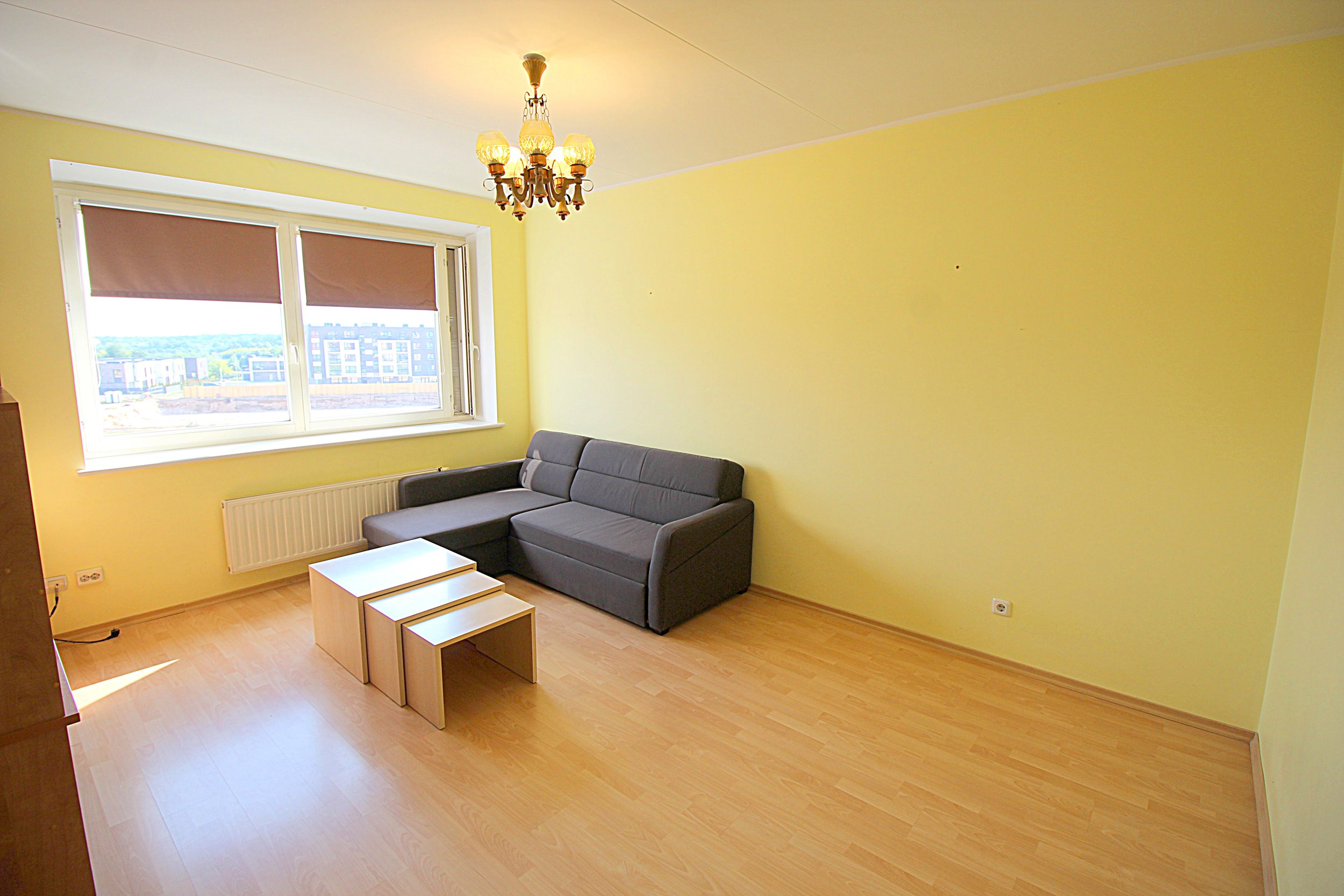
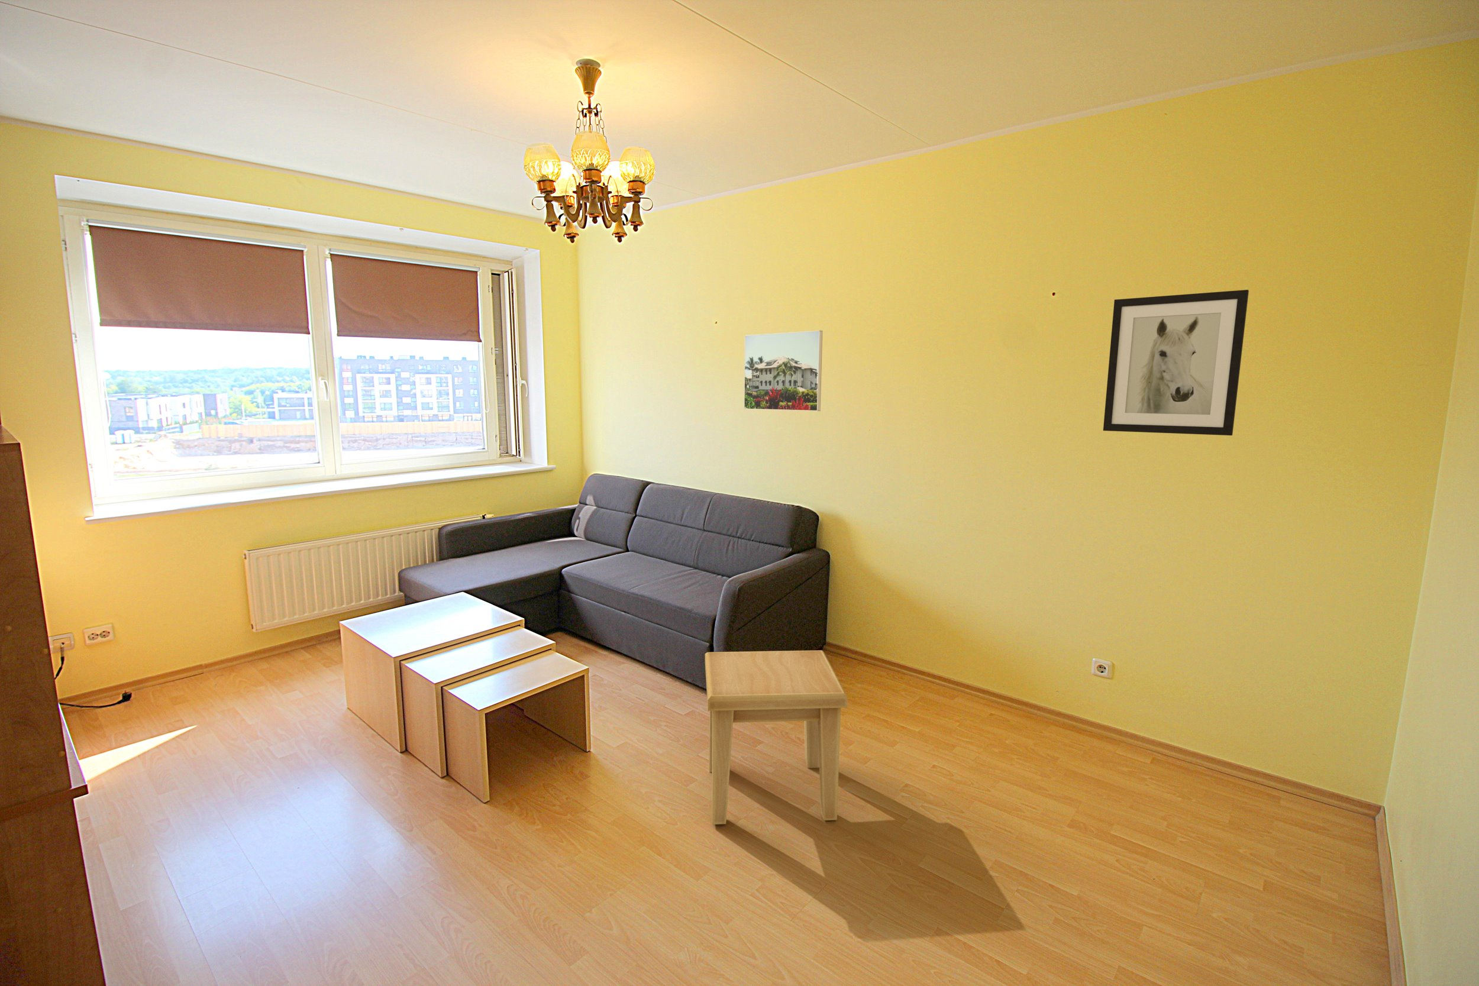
+ side table [704,650,848,825]
+ wall art [1103,289,1249,436]
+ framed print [743,330,823,412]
